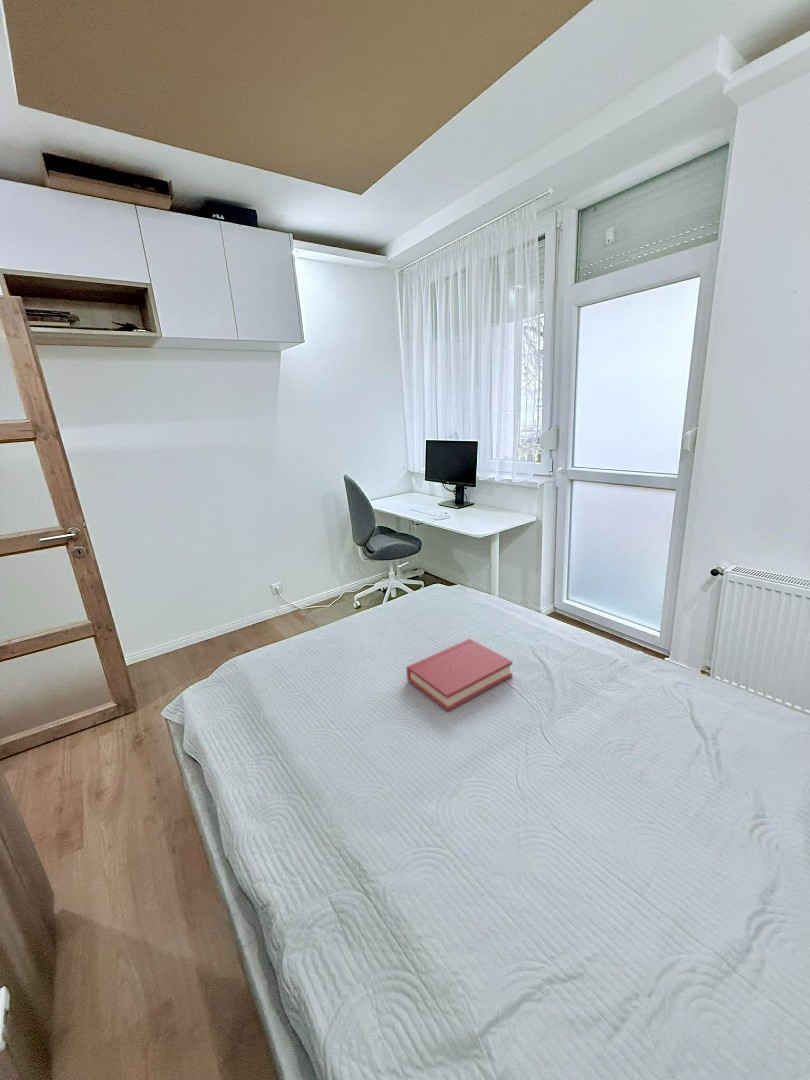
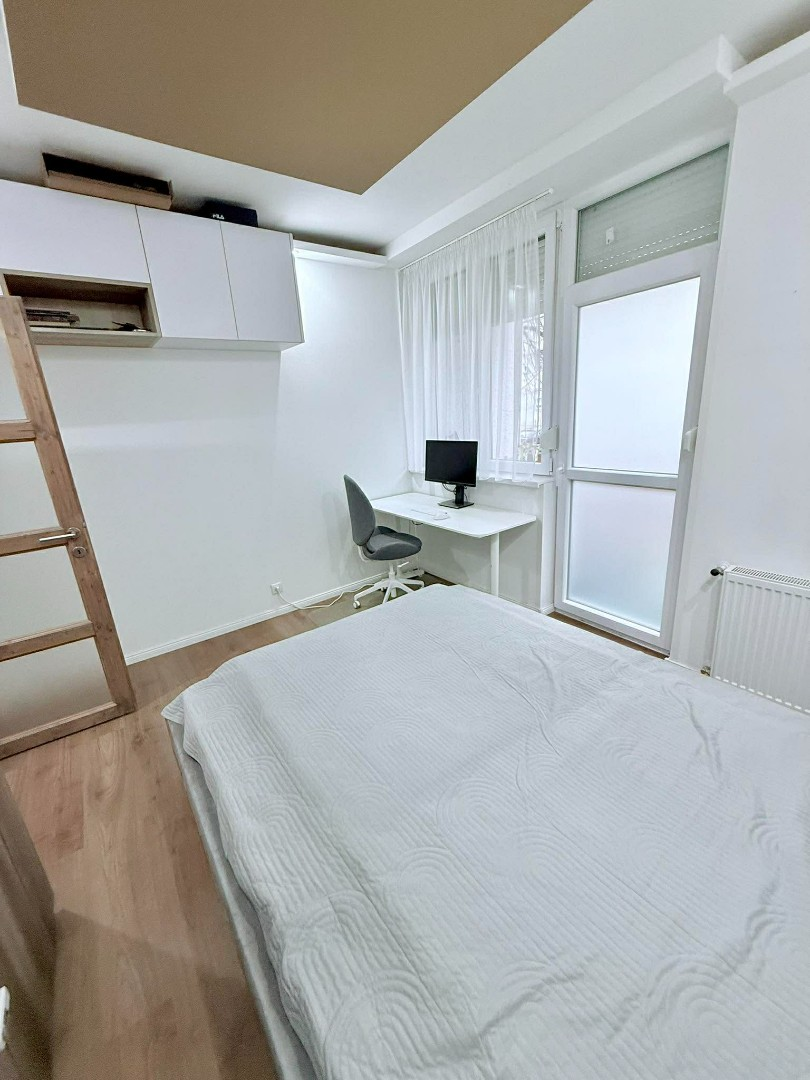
- hardback book [405,638,513,712]
